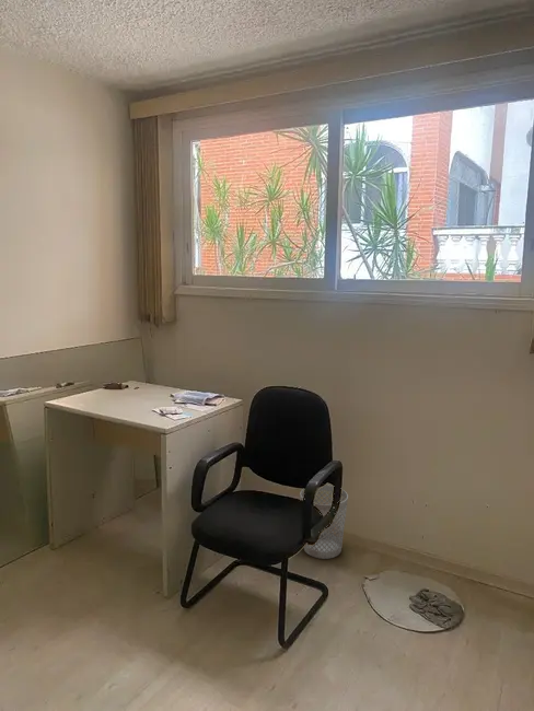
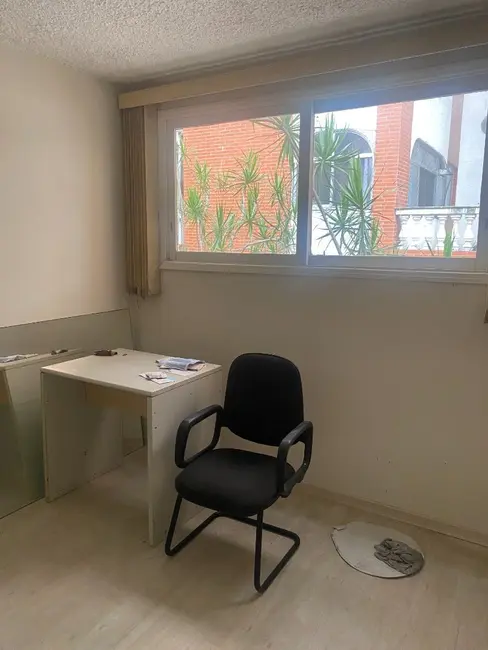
- wastebasket [299,485,349,560]
